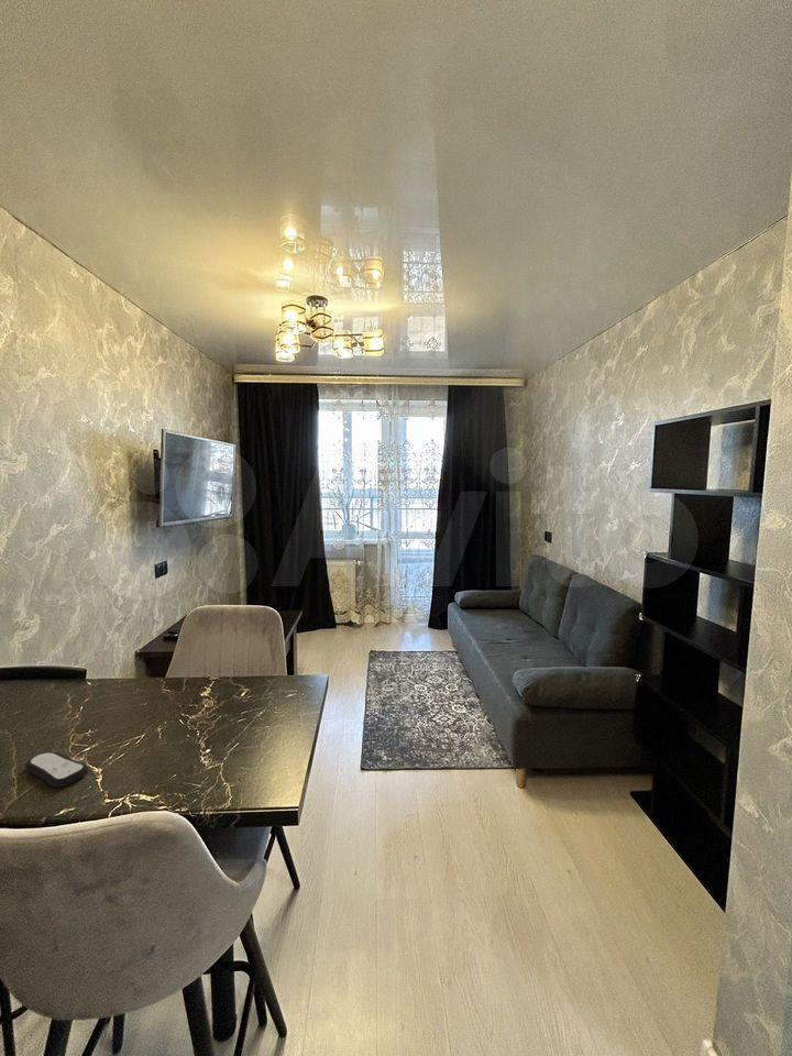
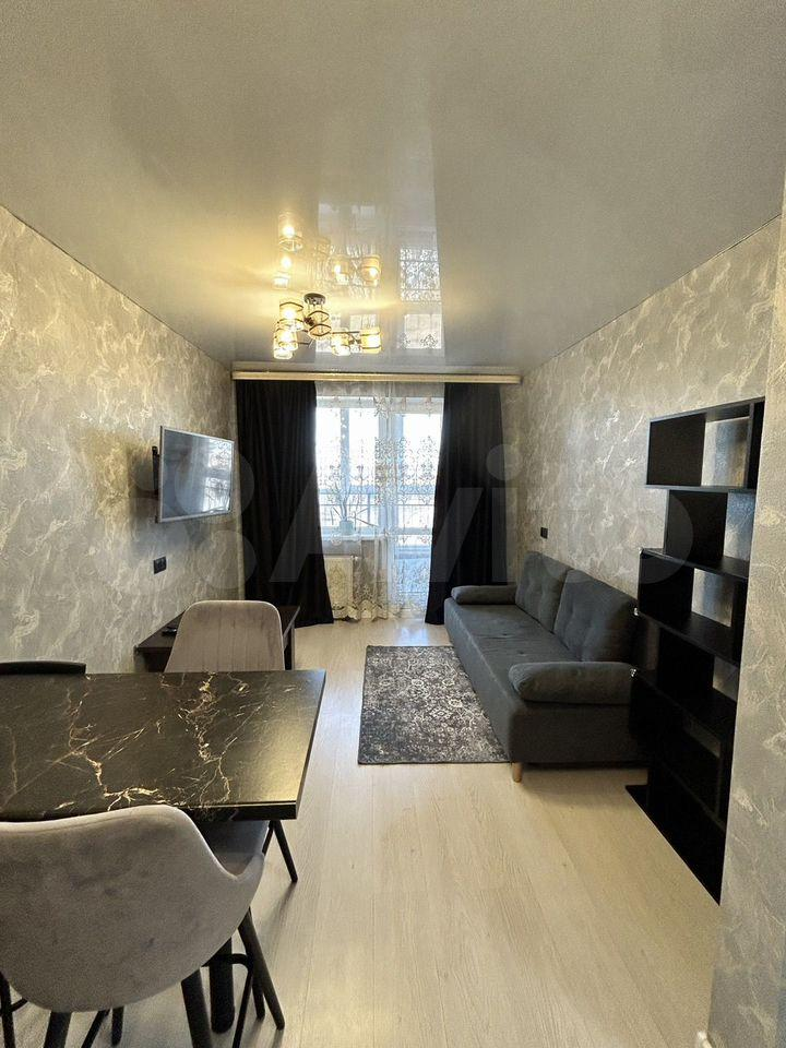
- remote control [24,750,89,789]
